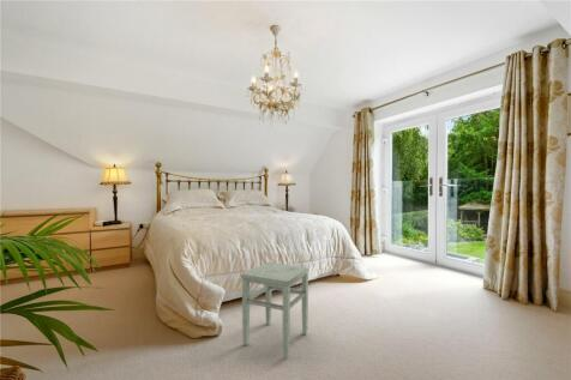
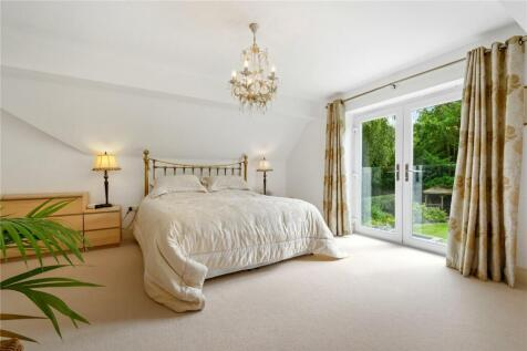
- stool [240,261,311,358]
